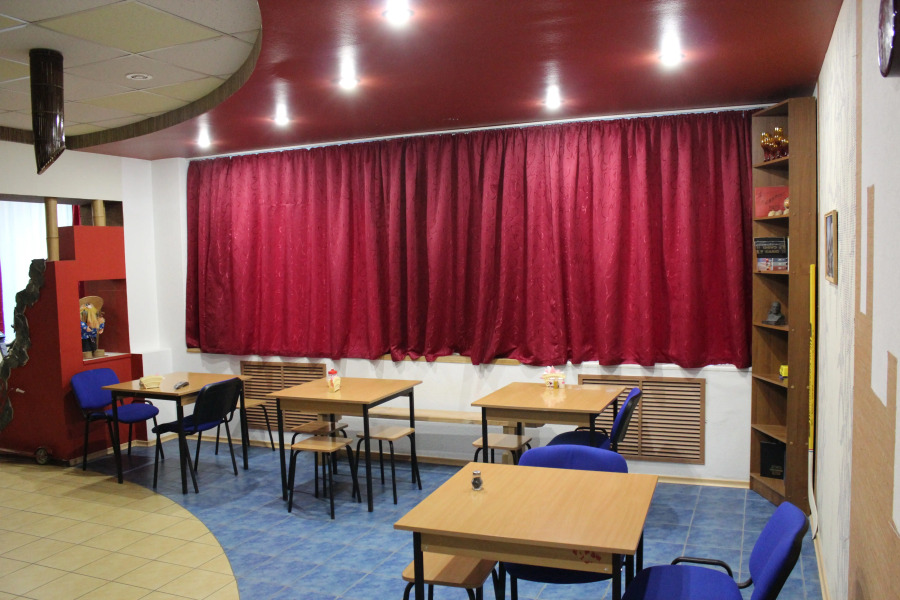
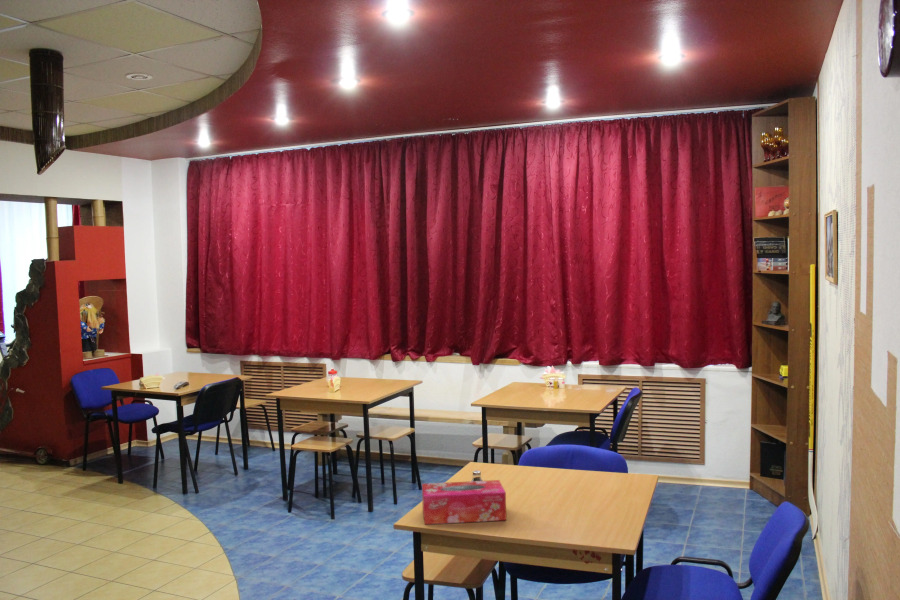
+ tissue box [421,479,507,525]
